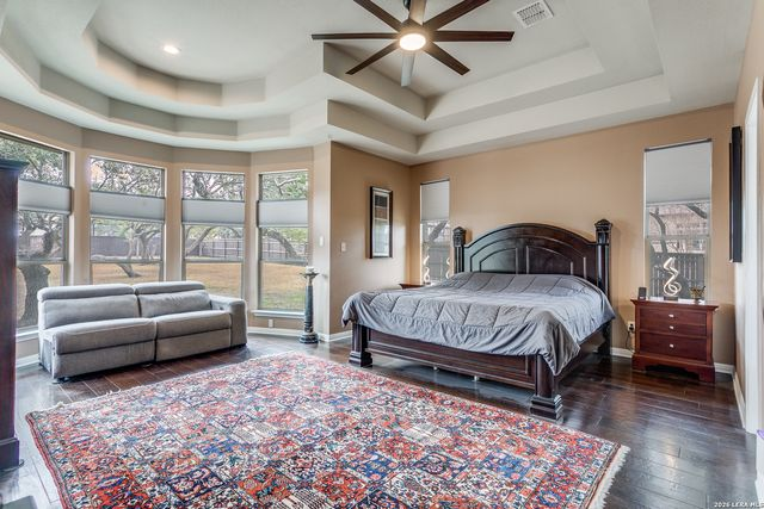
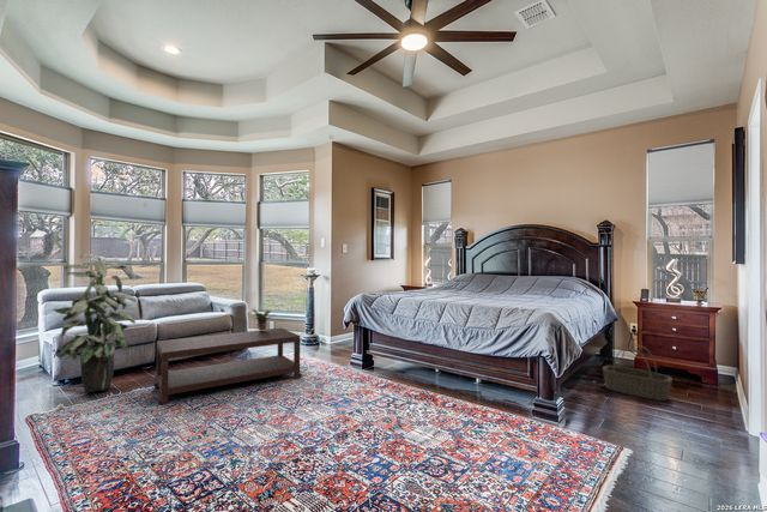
+ coffee table [152,327,303,405]
+ potted plant [250,308,277,331]
+ basket [602,343,674,402]
+ indoor plant [52,253,138,393]
